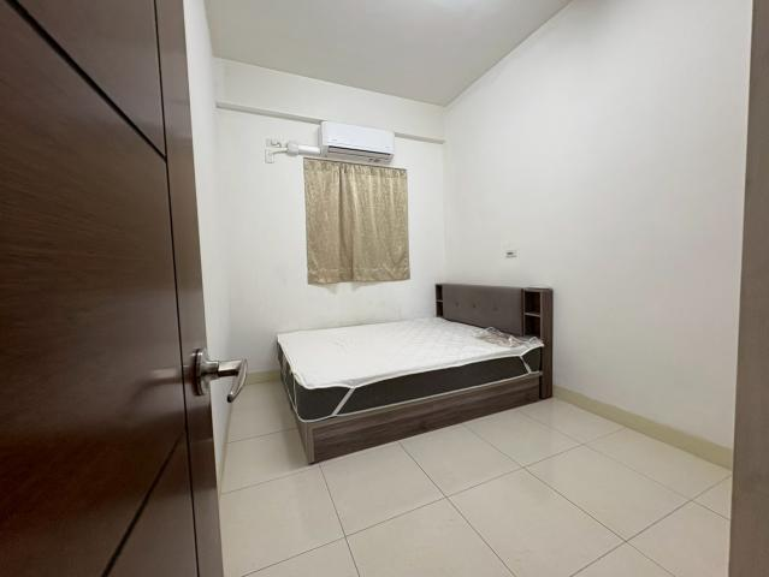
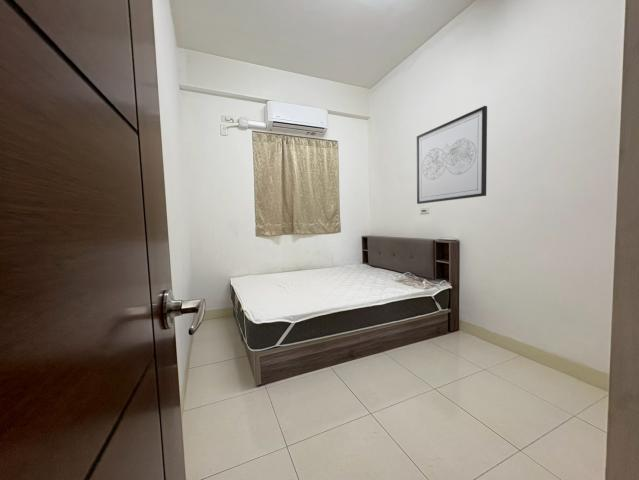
+ wall art [416,105,488,205]
